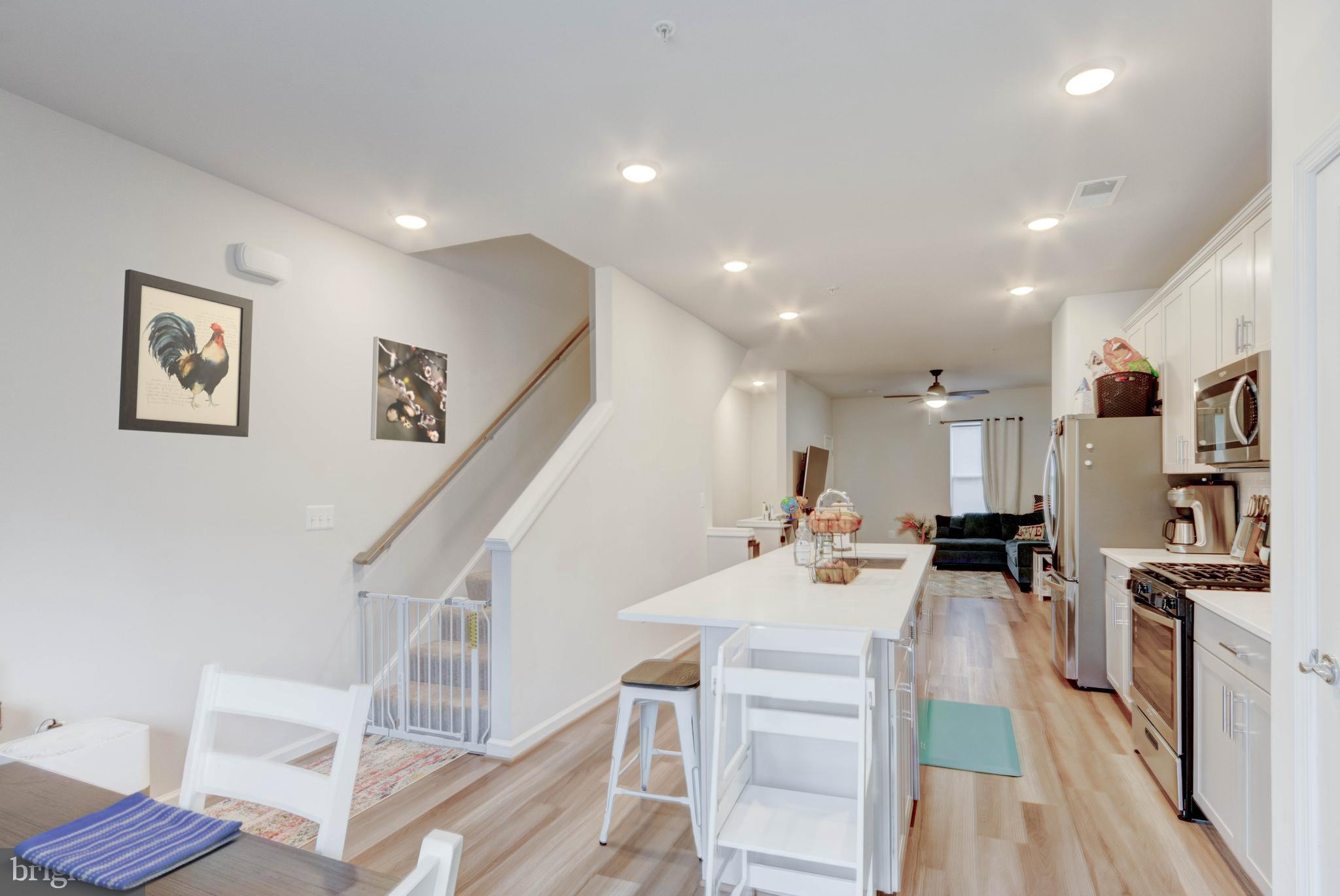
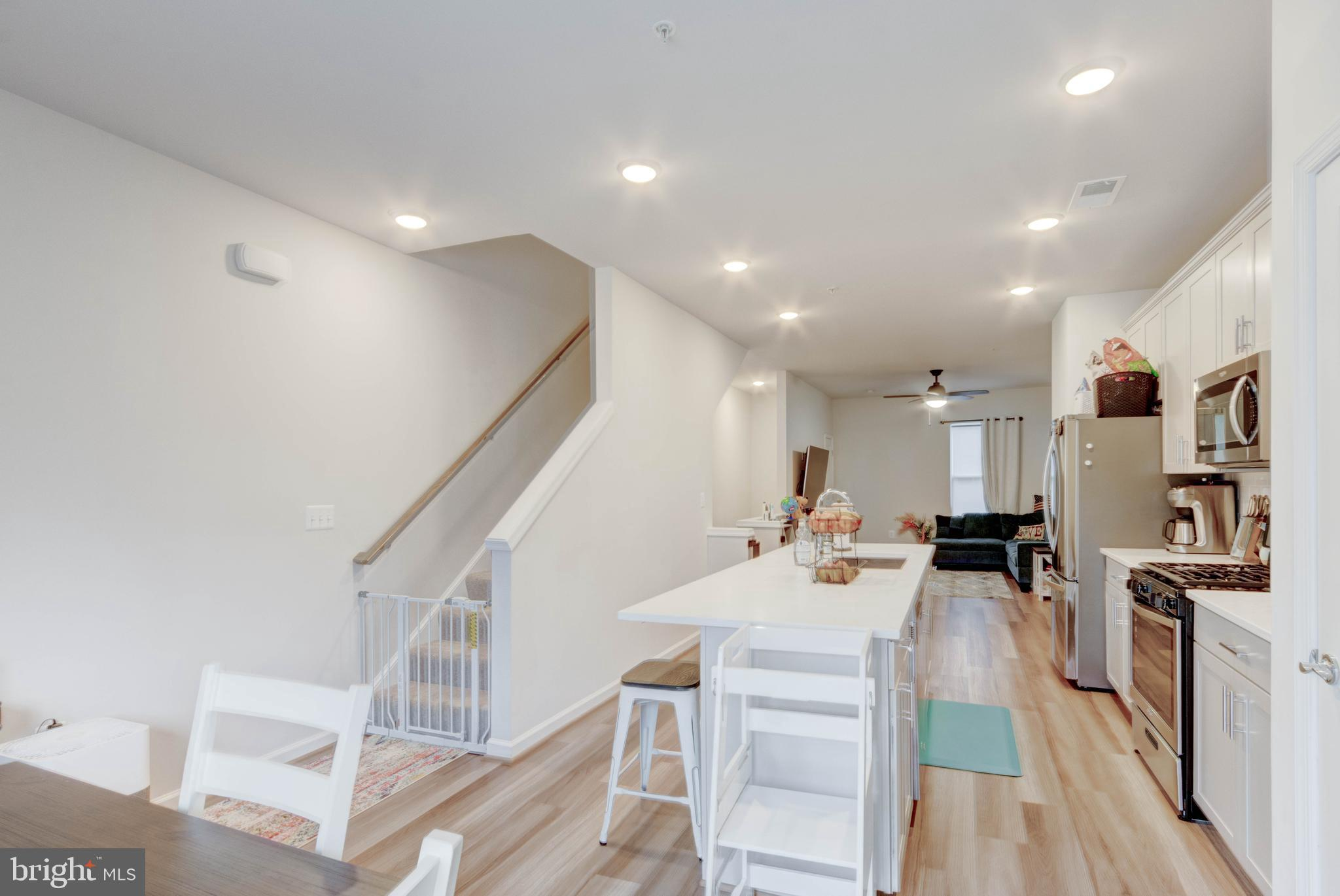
- wall art [118,269,254,438]
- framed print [370,336,449,445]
- dish towel [12,791,243,891]
